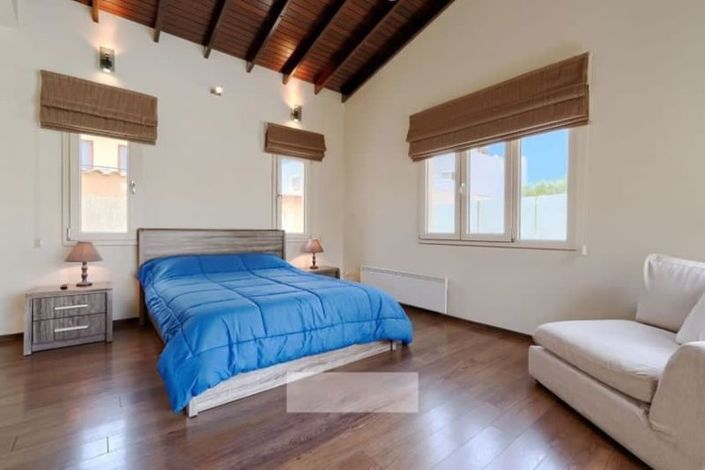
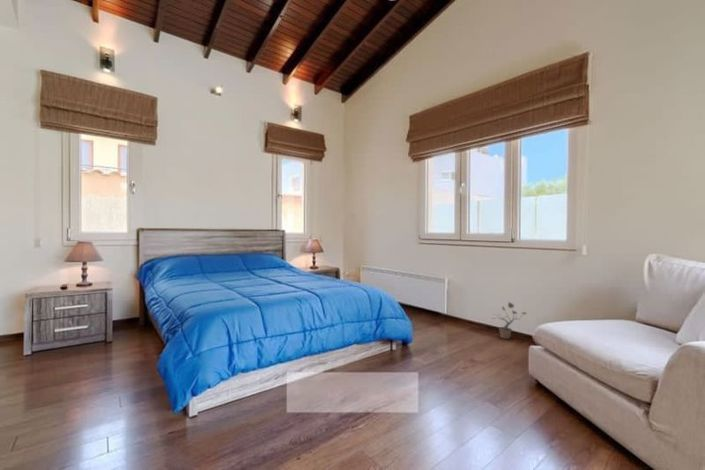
+ potted plant [490,301,527,340]
